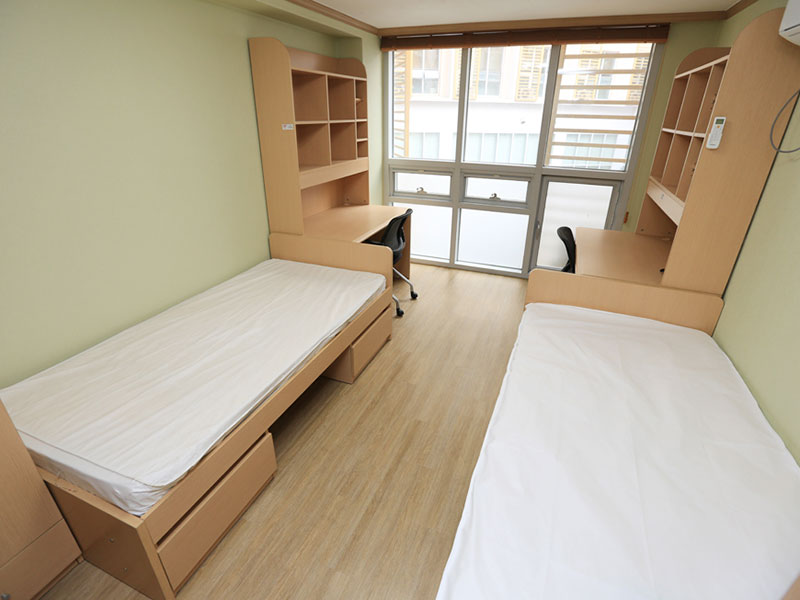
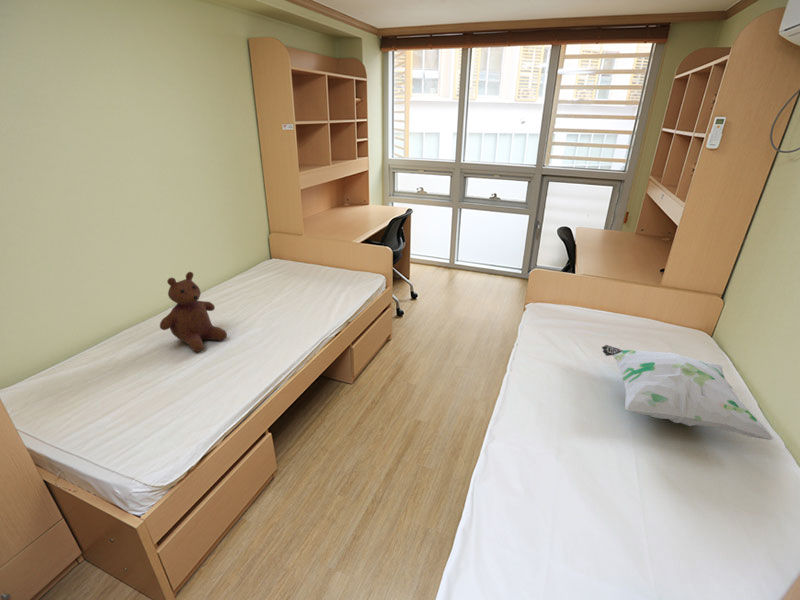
+ teddy bear [159,271,228,353]
+ decorative pillow [601,344,774,441]
